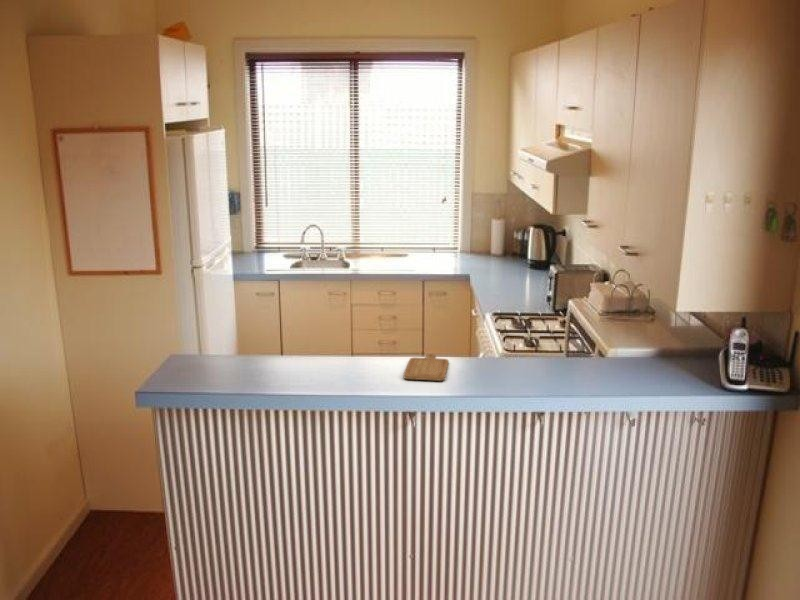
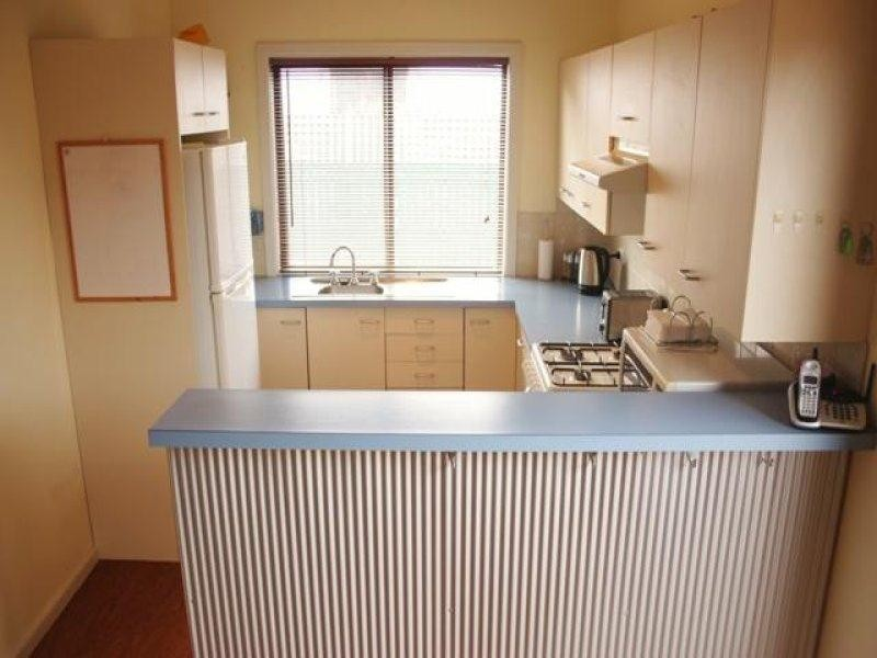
- chopping board [403,353,450,382]
